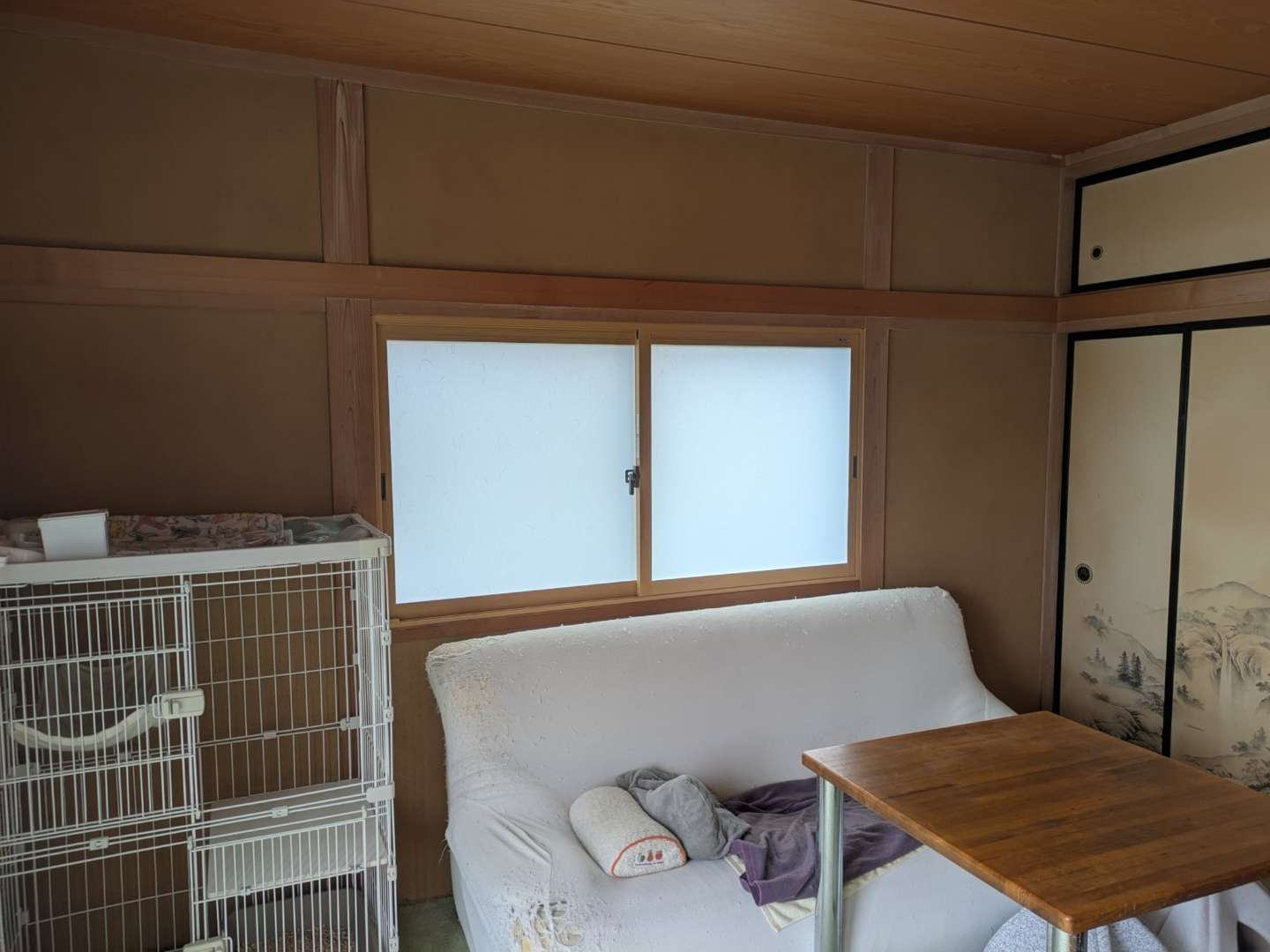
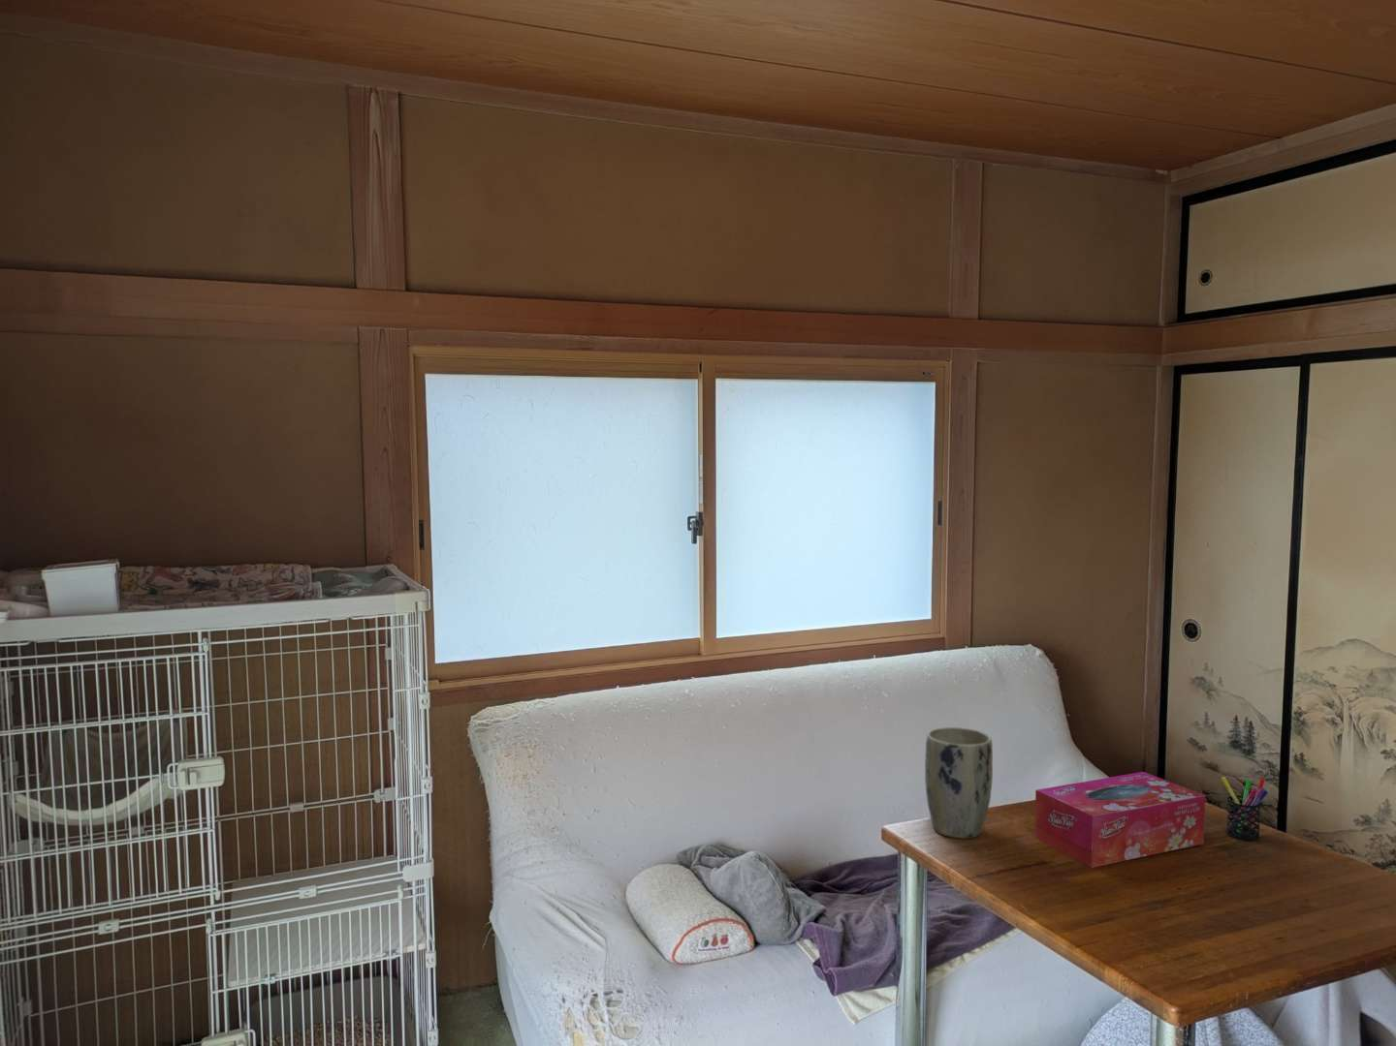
+ tissue box [1033,771,1206,869]
+ plant pot [923,726,994,839]
+ pen holder [1220,776,1268,842]
